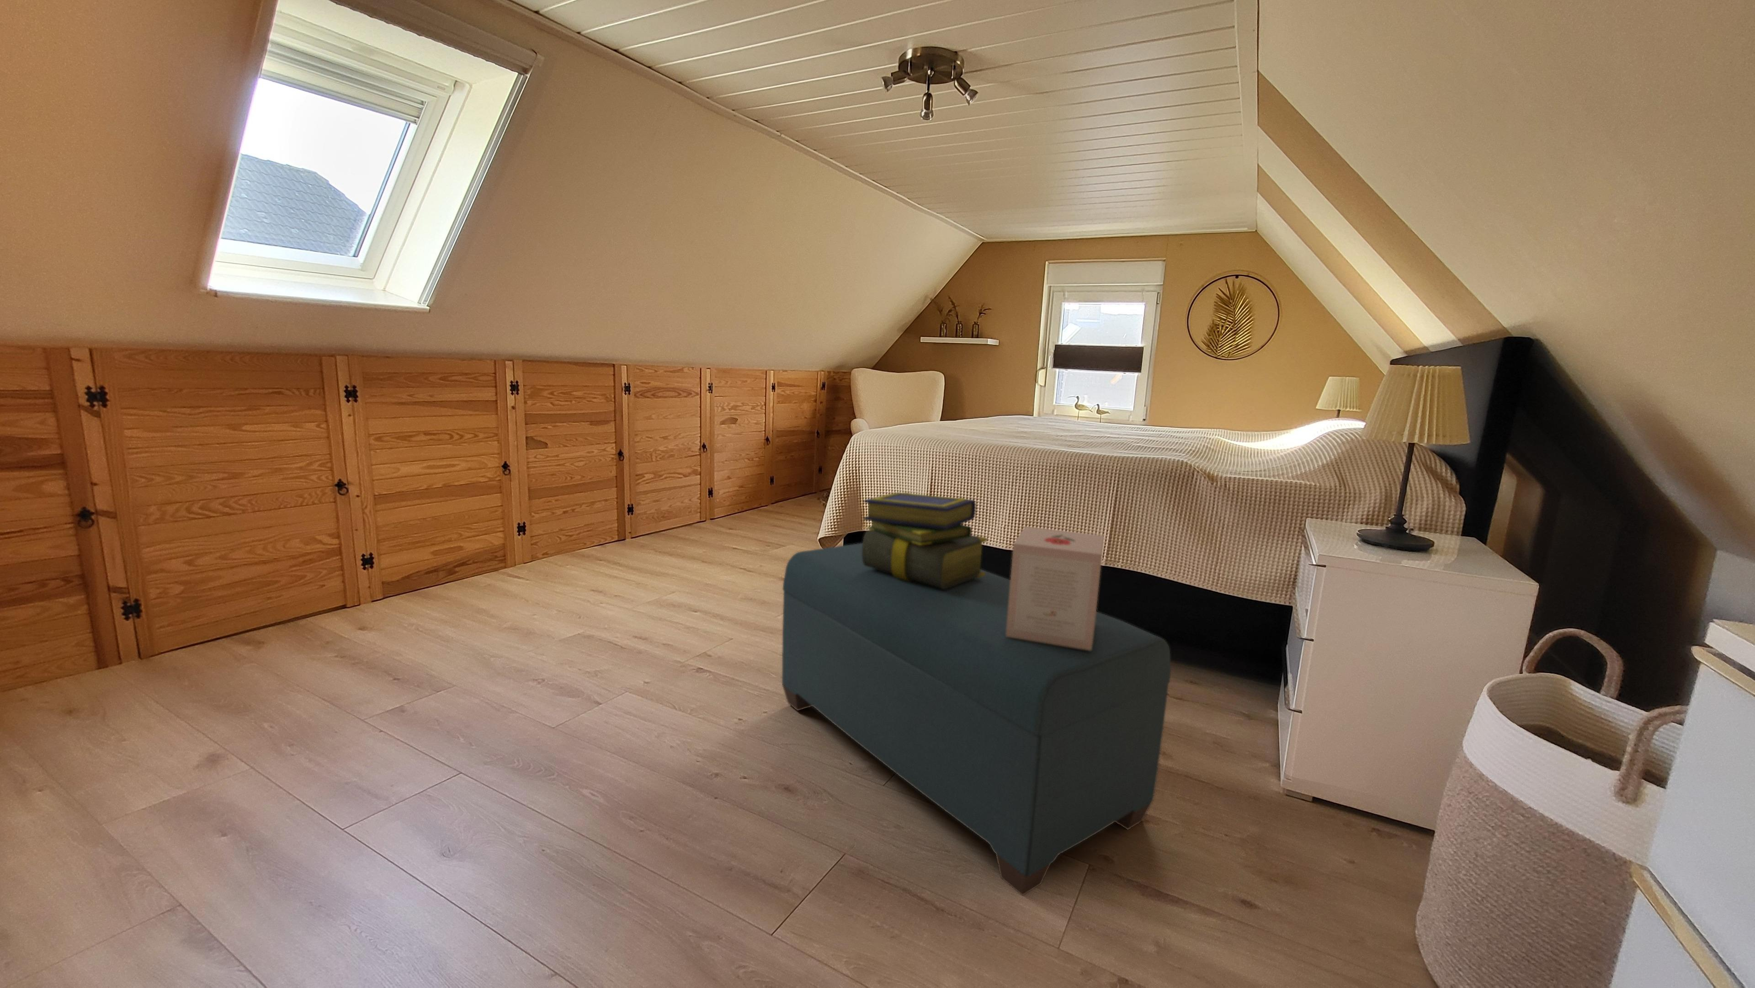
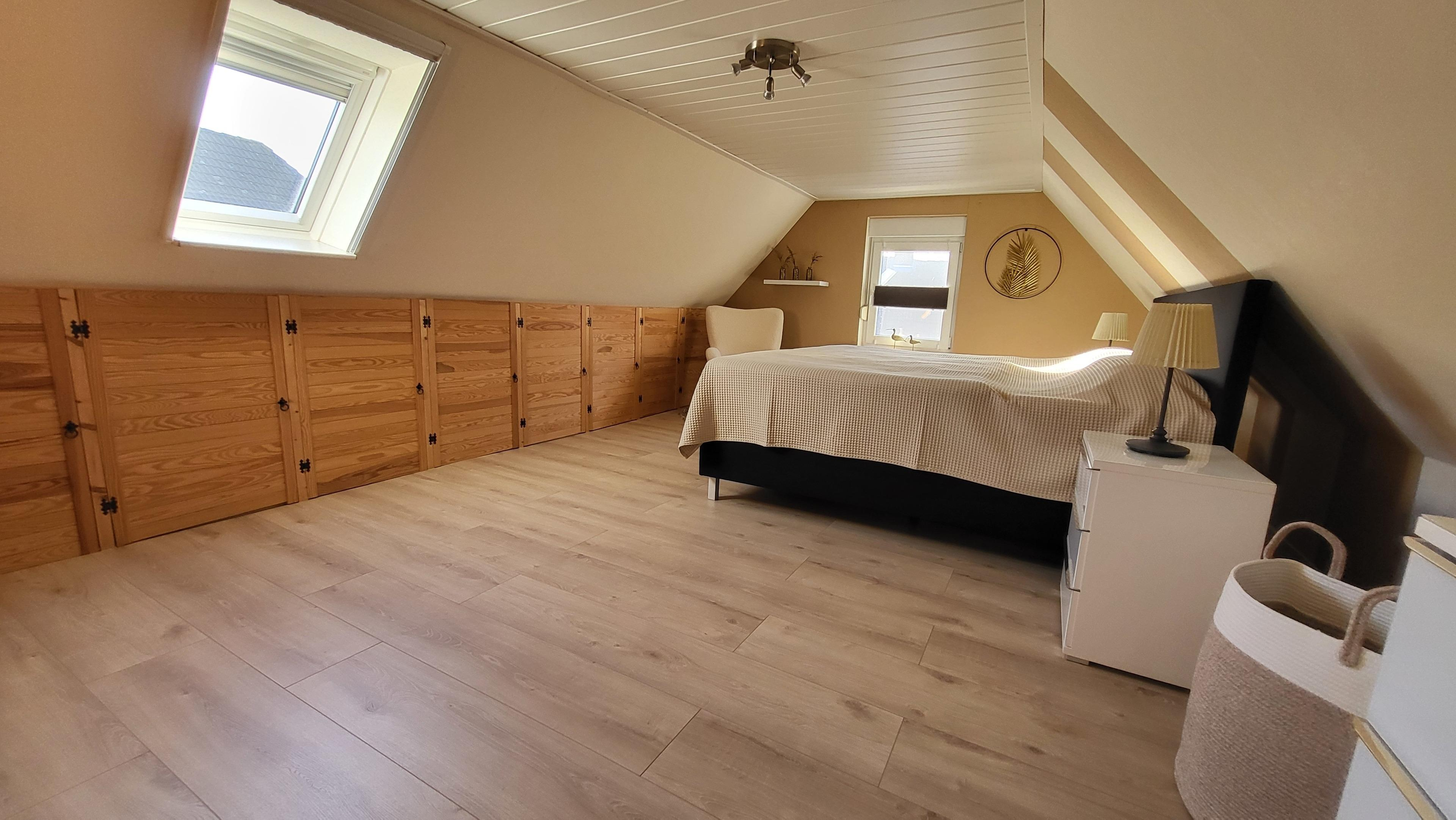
- stack of books [862,492,987,589]
- decorative box [1006,527,1104,651]
- bench [781,542,1172,896]
